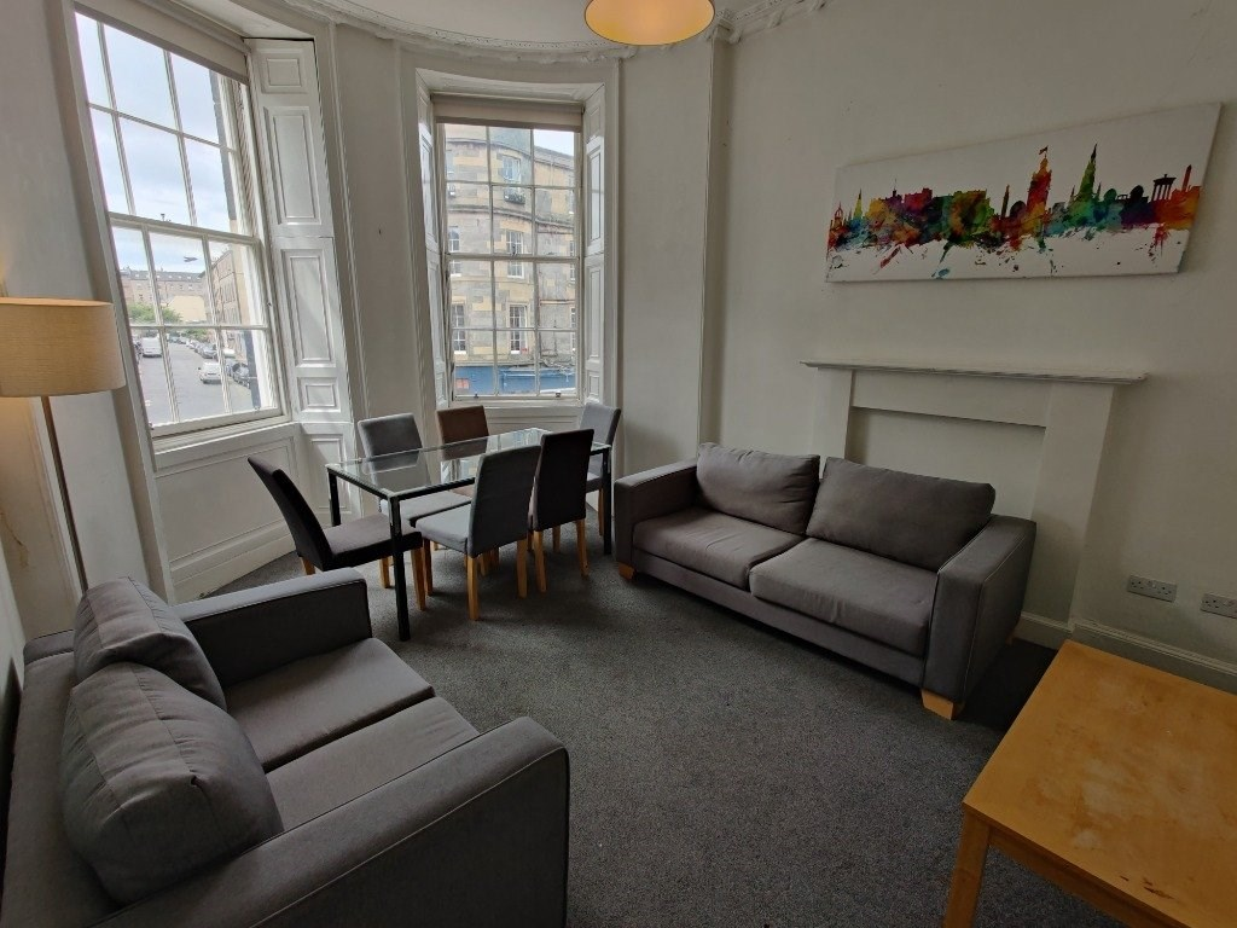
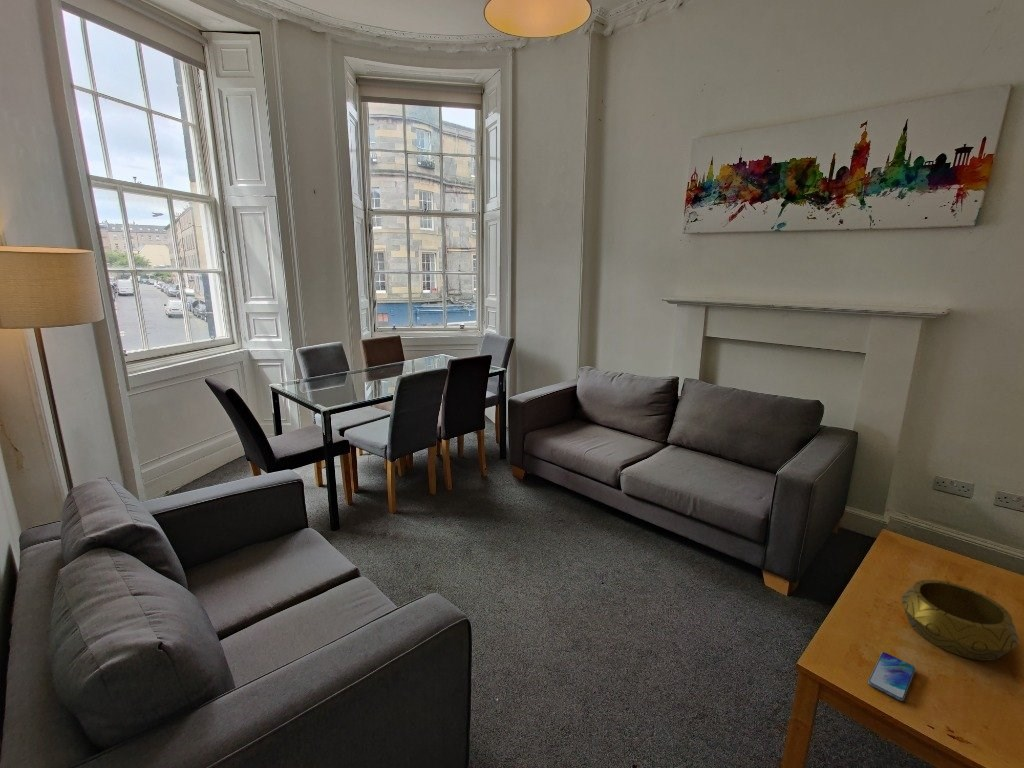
+ decorative bowl [900,579,1020,662]
+ smartphone [867,651,916,702]
